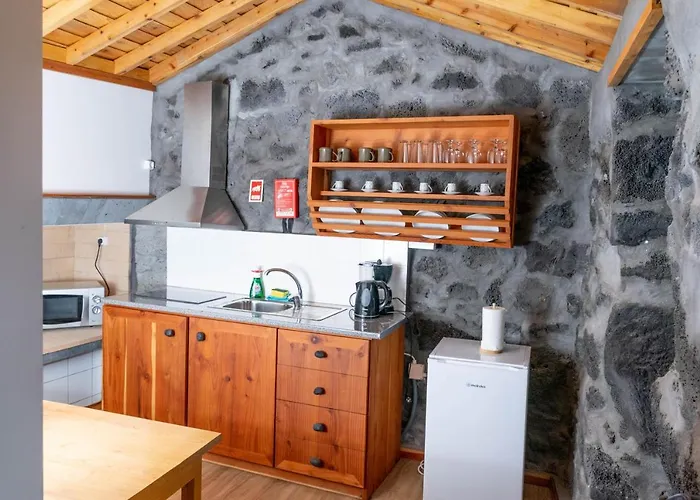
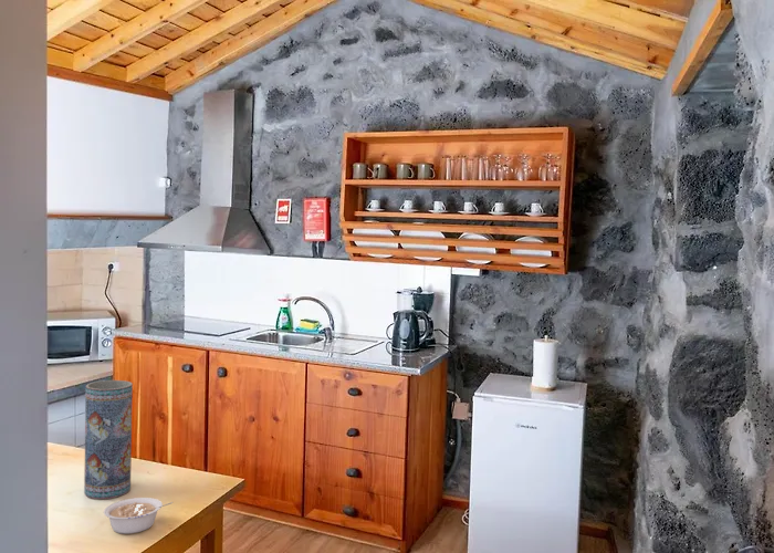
+ vase [83,379,134,500]
+ legume [103,497,174,535]
